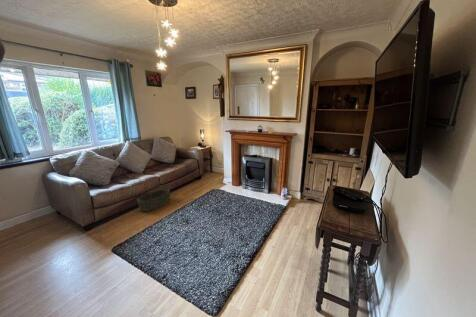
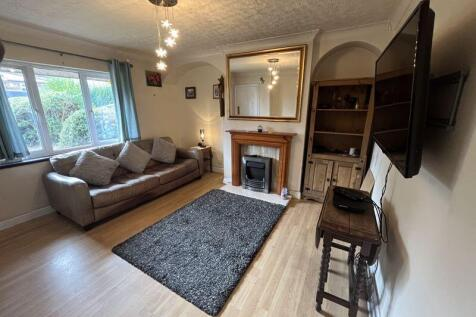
- basket [136,178,171,213]
